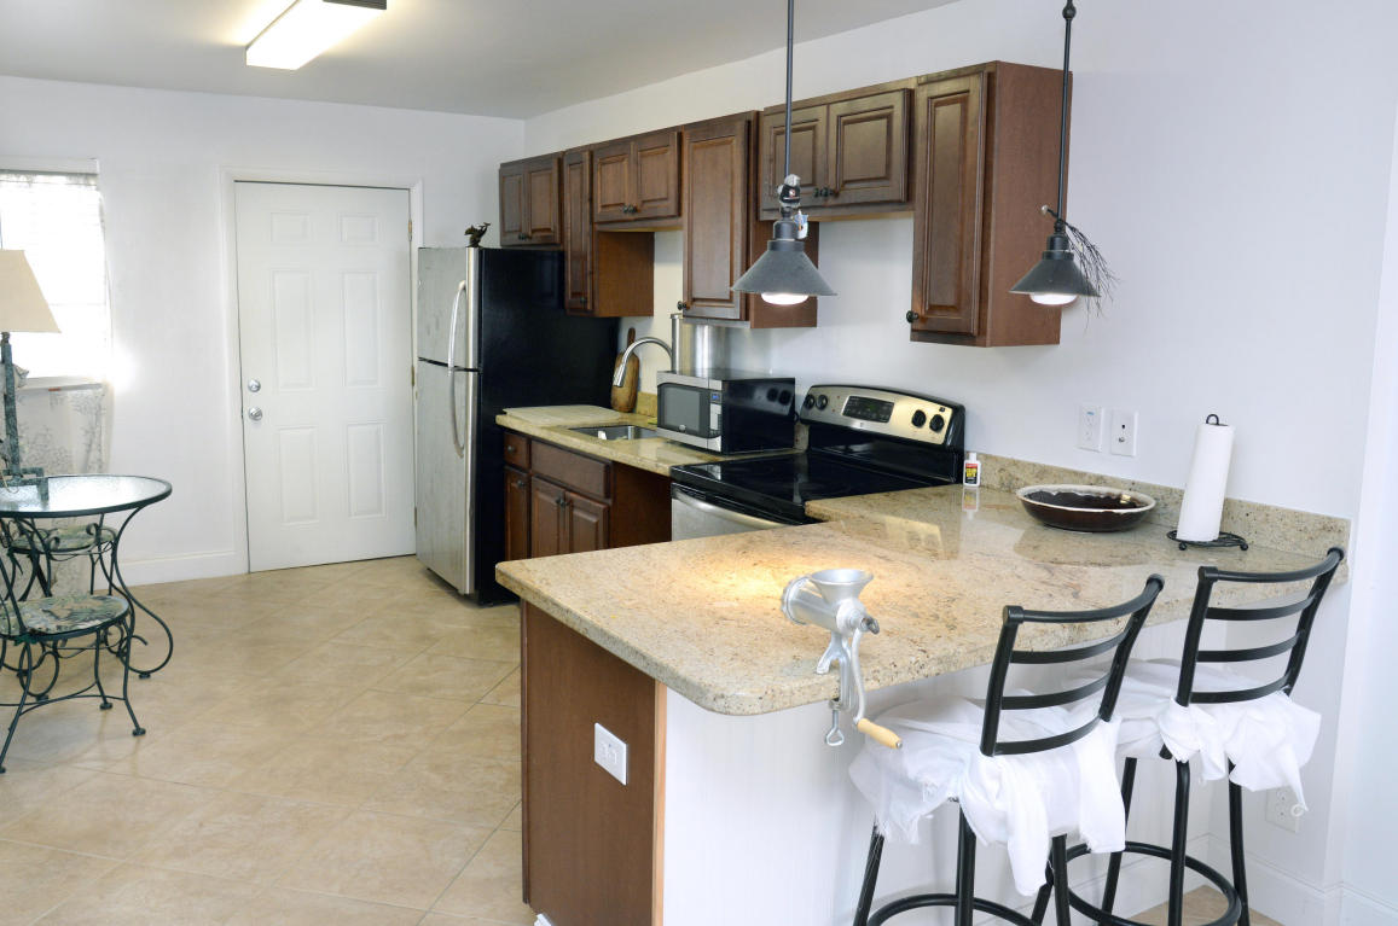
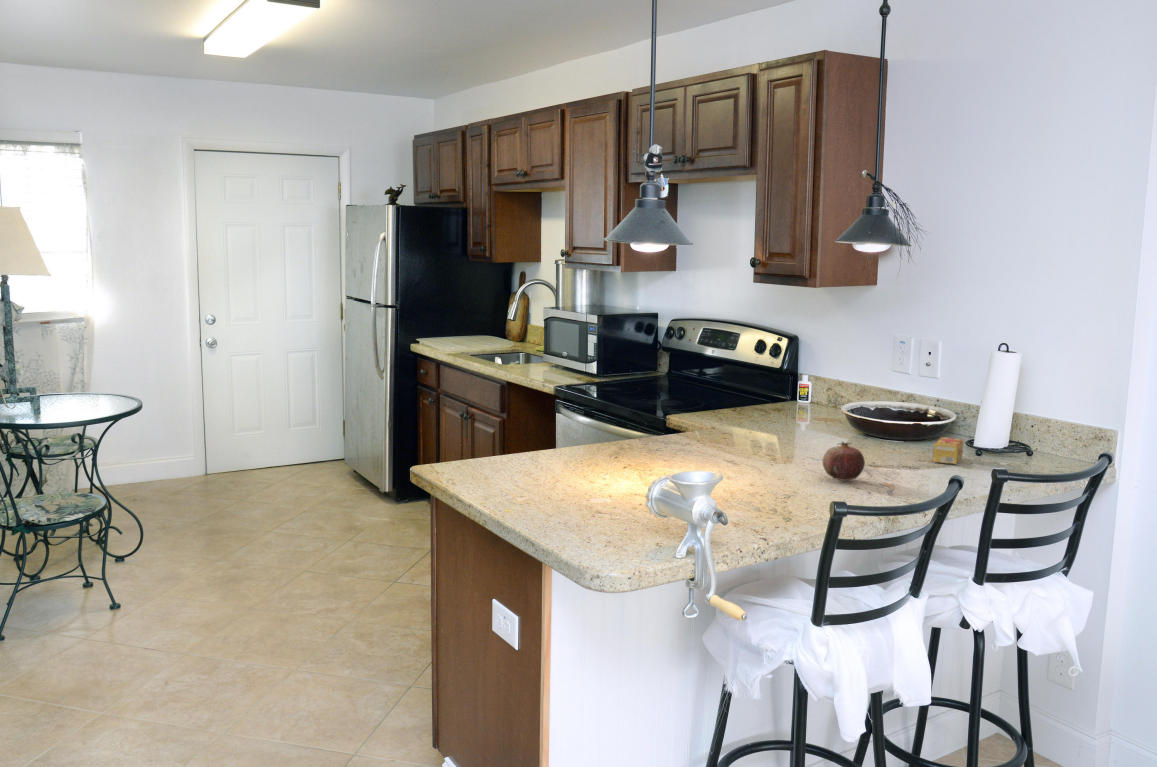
+ tea box [932,436,964,465]
+ fruit [821,441,866,482]
